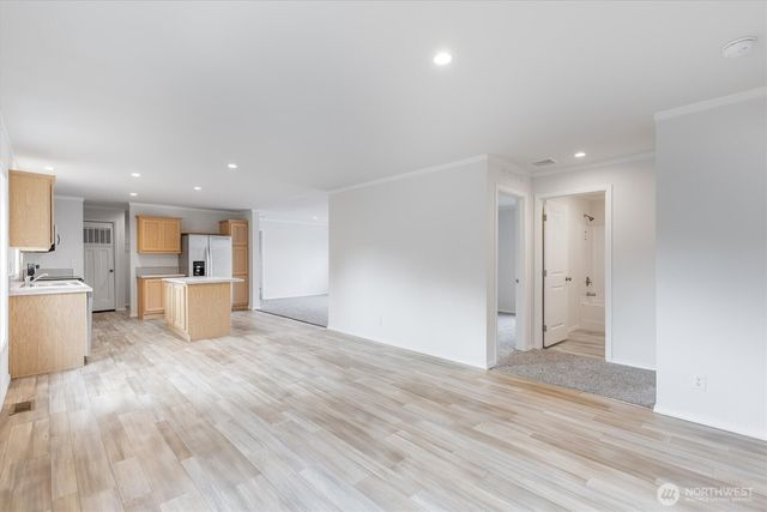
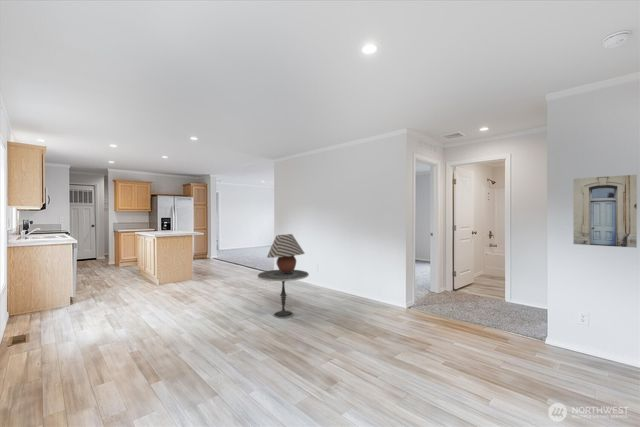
+ side table [256,269,310,319]
+ wall art [572,174,638,249]
+ table lamp [266,233,306,273]
